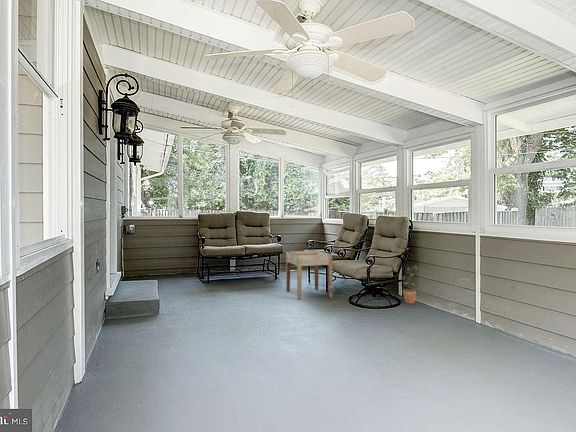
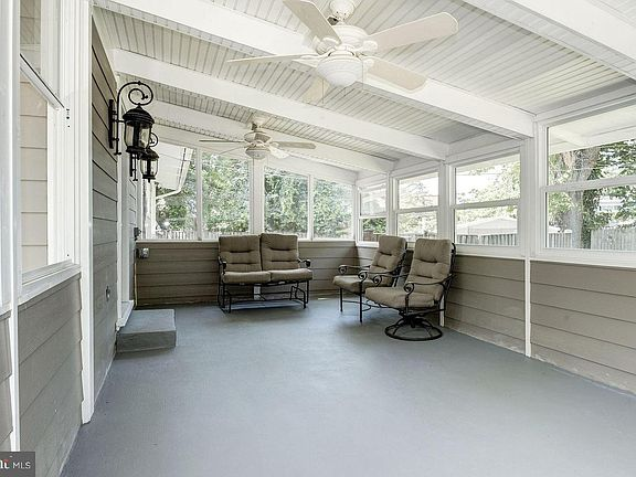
- side table [285,249,333,300]
- potted plant [401,264,418,304]
